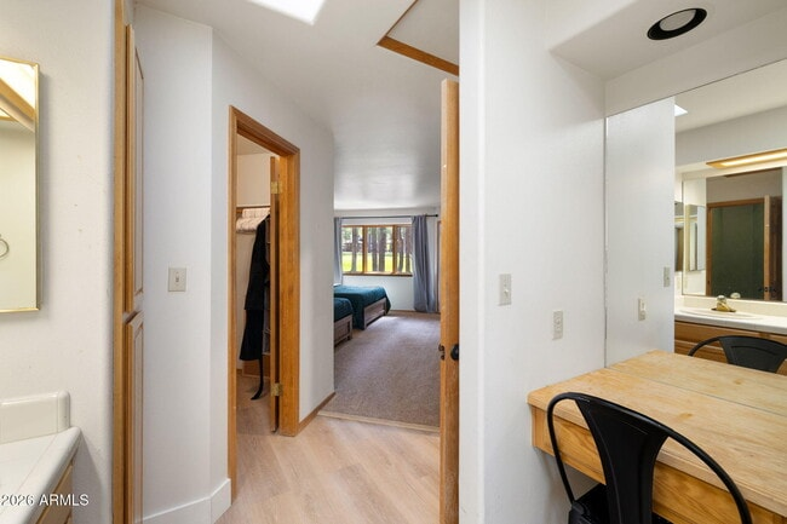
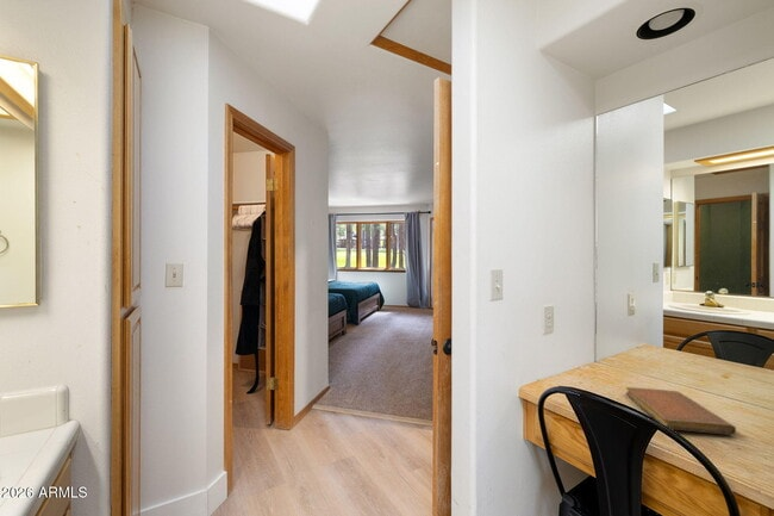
+ notebook [625,386,737,436]
